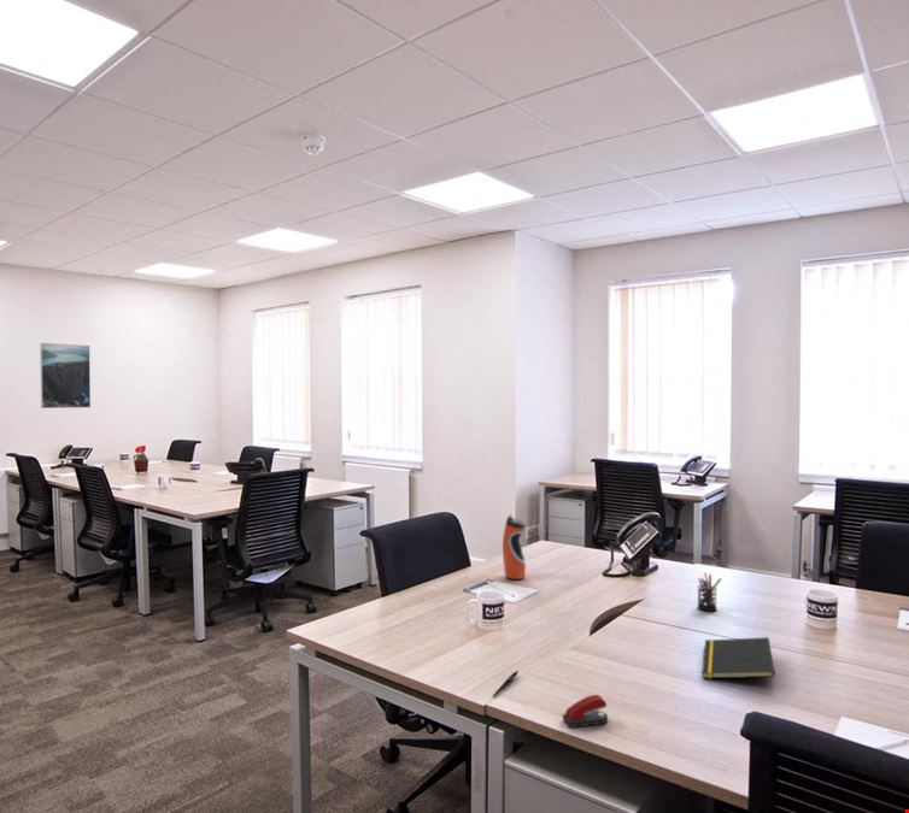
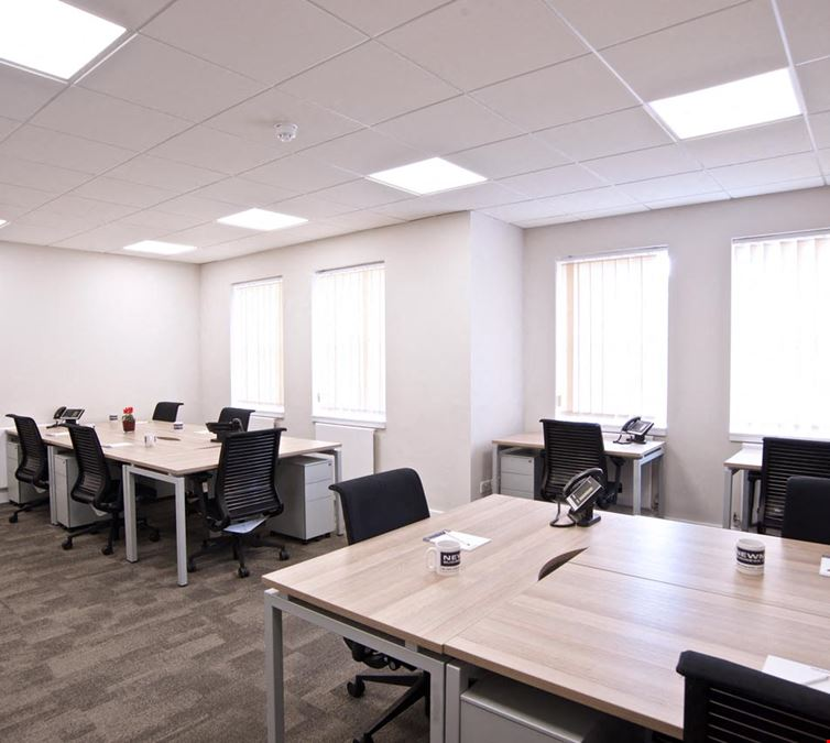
- pen [492,670,520,699]
- water bottle [502,513,527,581]
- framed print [39,342,92,410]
- pen holder [697,571,722,613]
- stapler [562,694,609,729]
- notepad [700,636,776,679]
